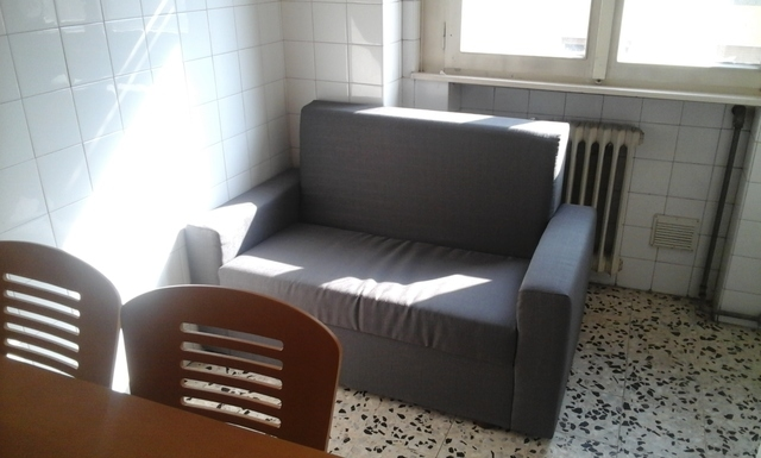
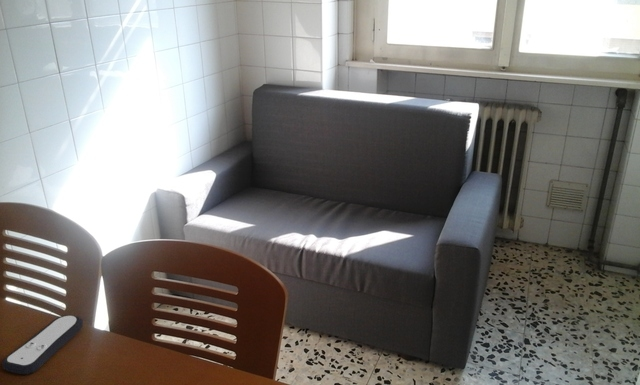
+ remote control [2,314,84,375]
